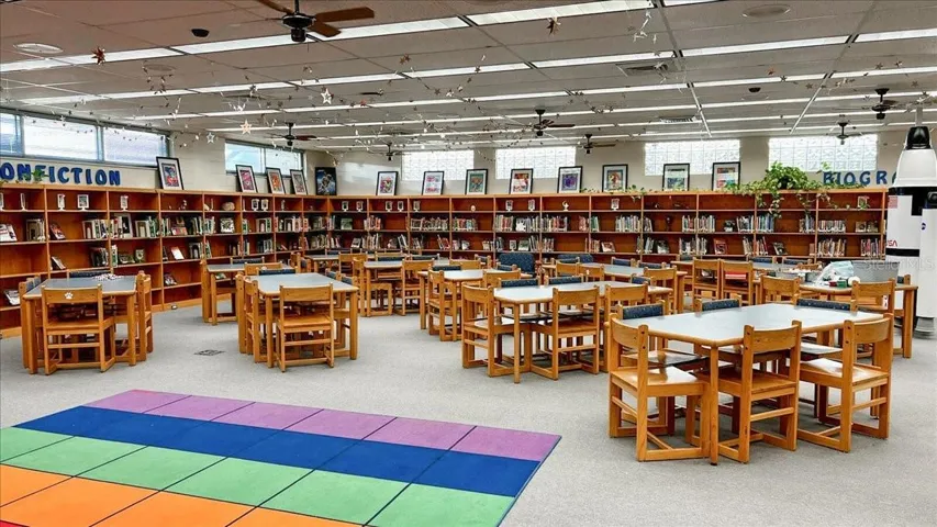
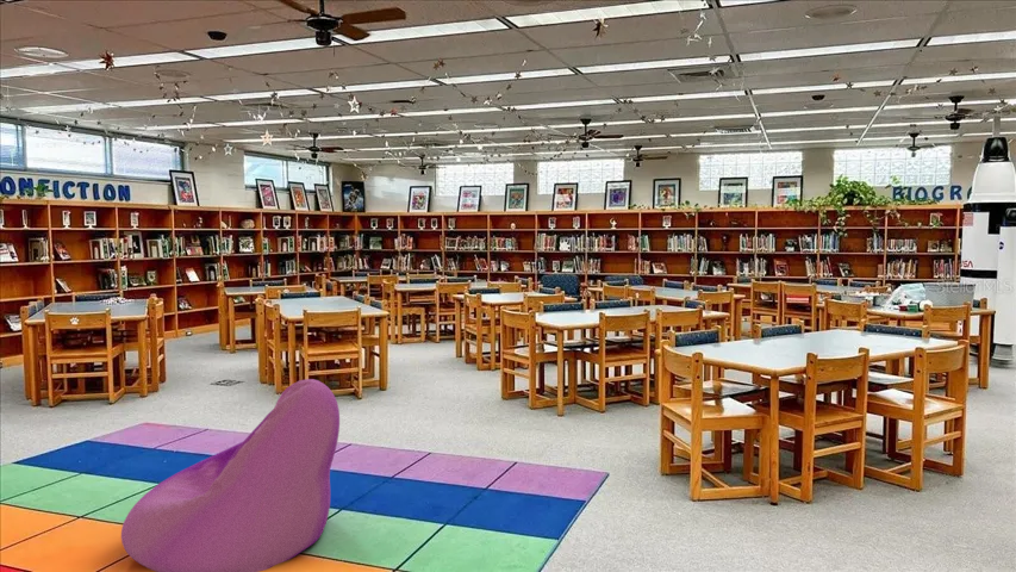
+ bean bag chair [120,378,341,572]
